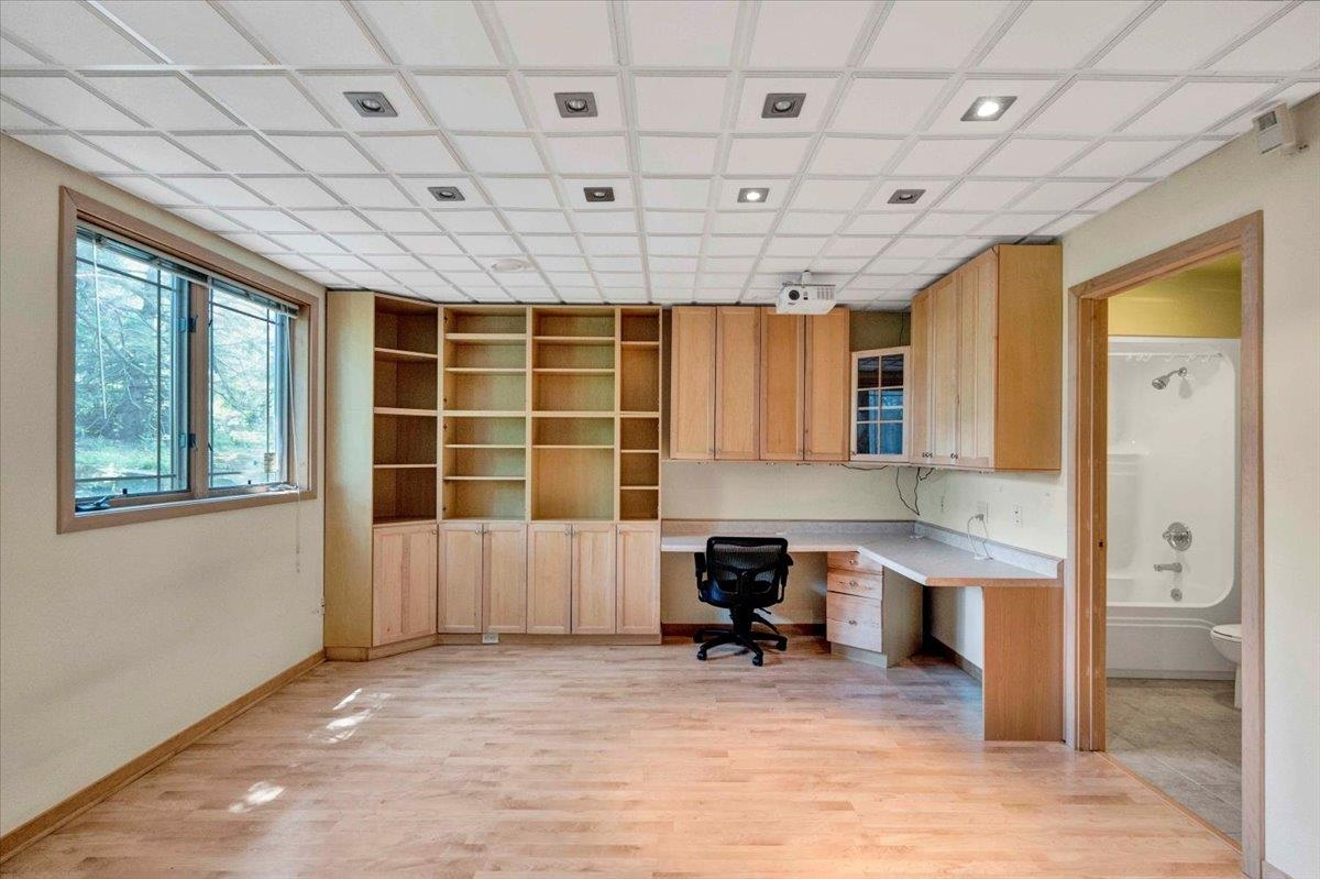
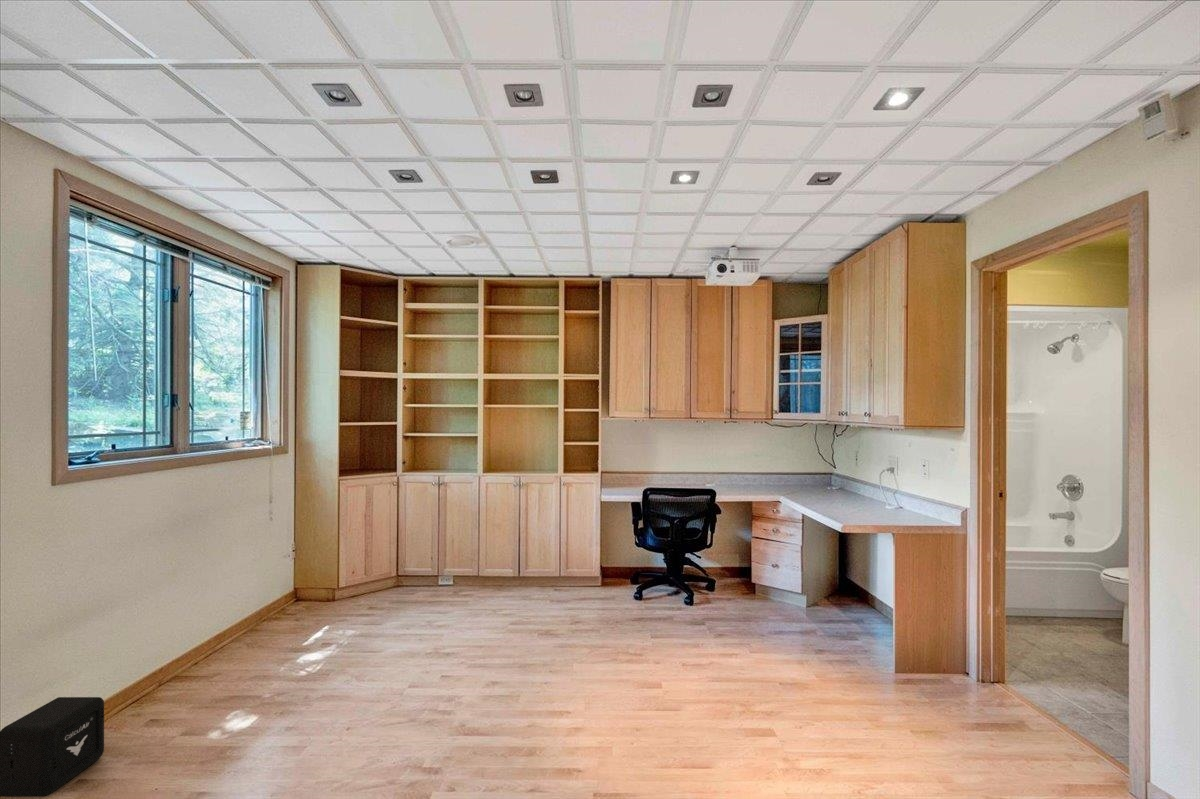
+ air purifier [0,696,105,798]
